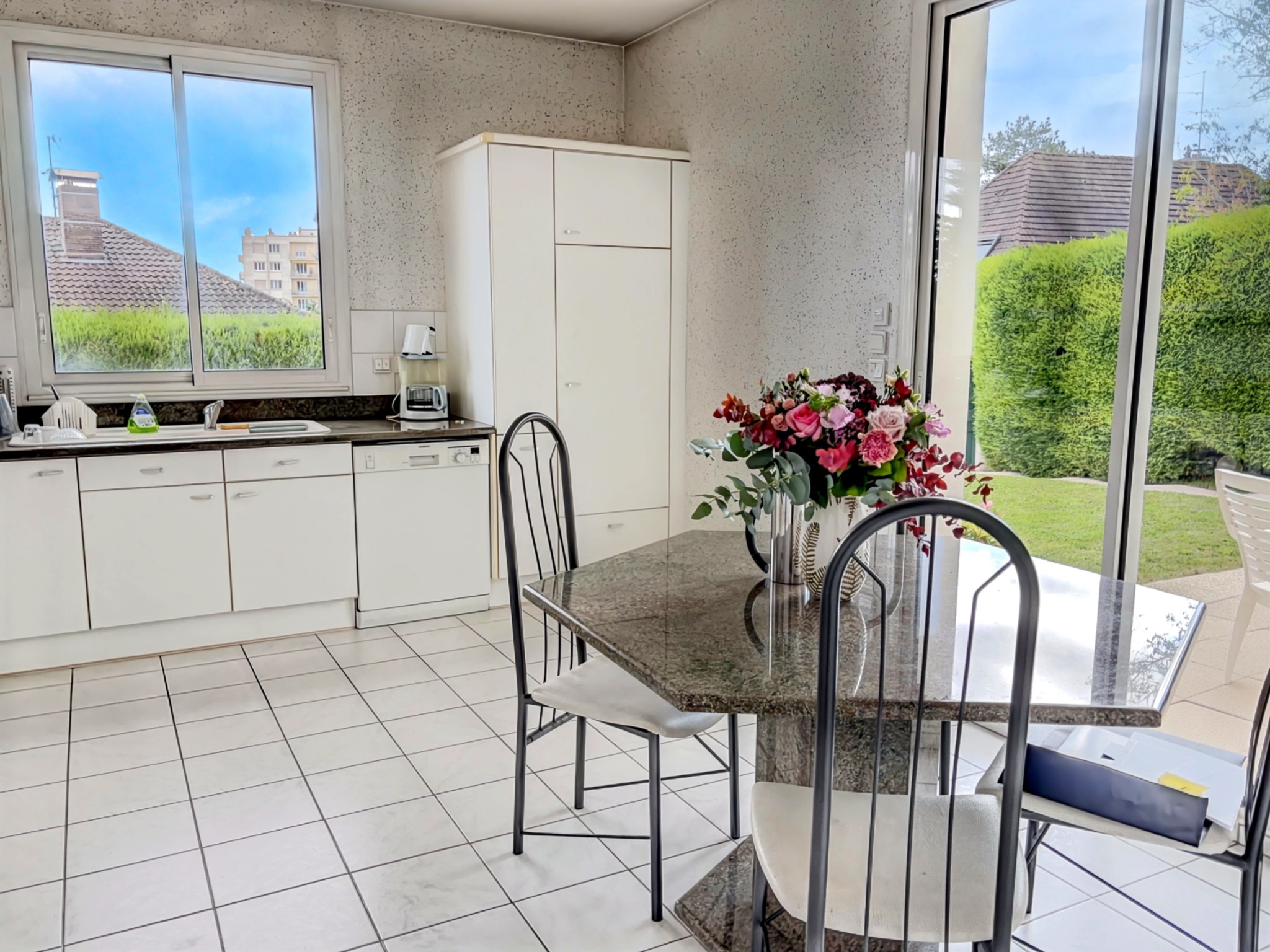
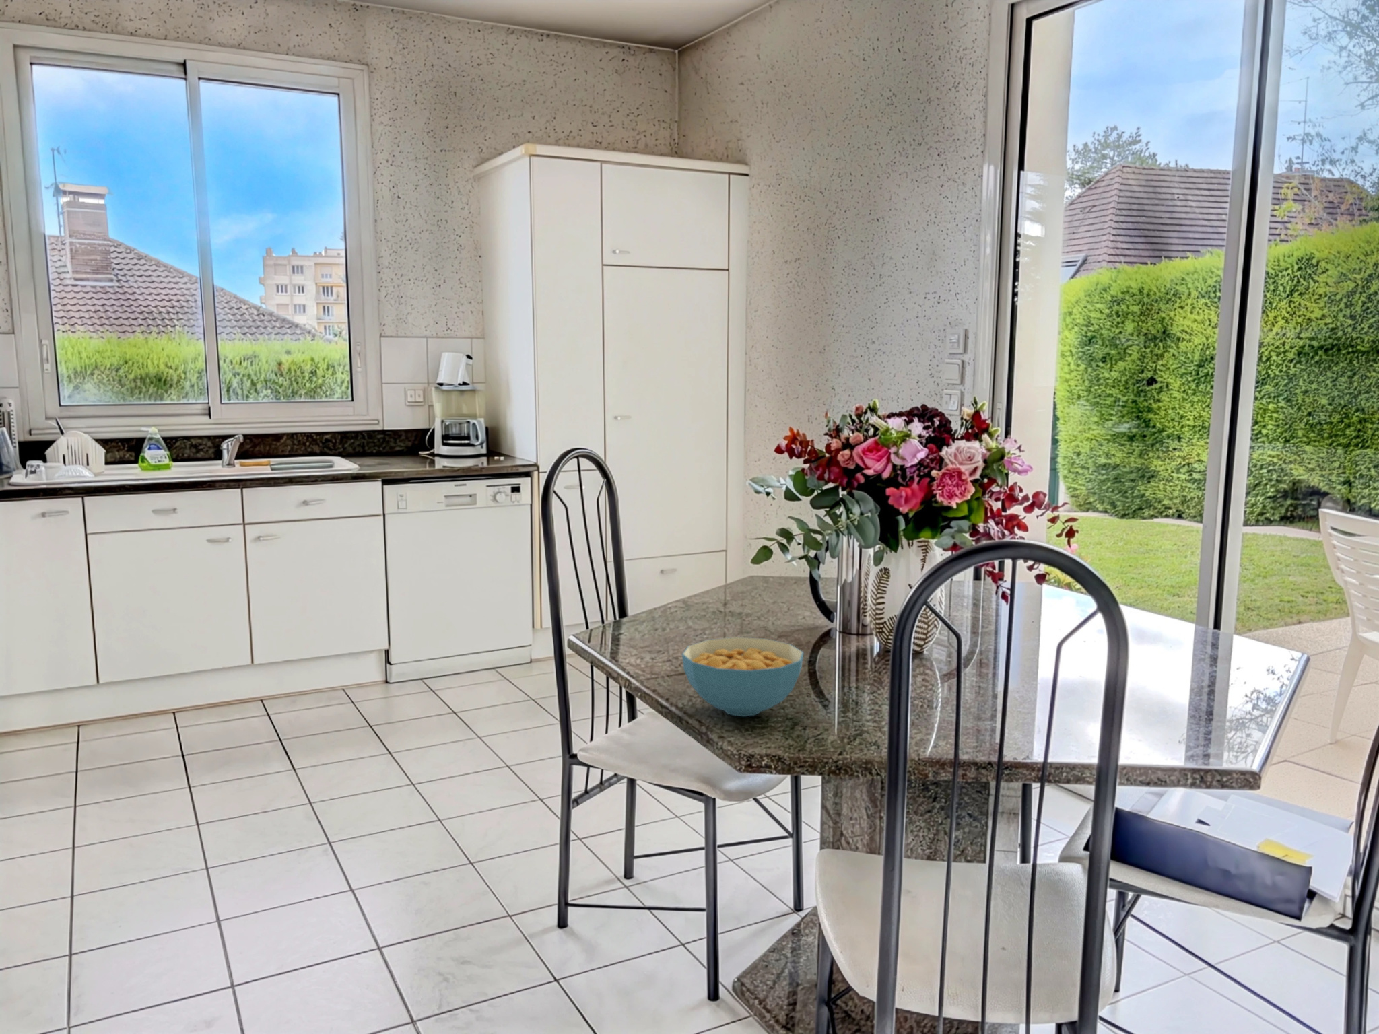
+ cereal bowl [682,636,805,717]
